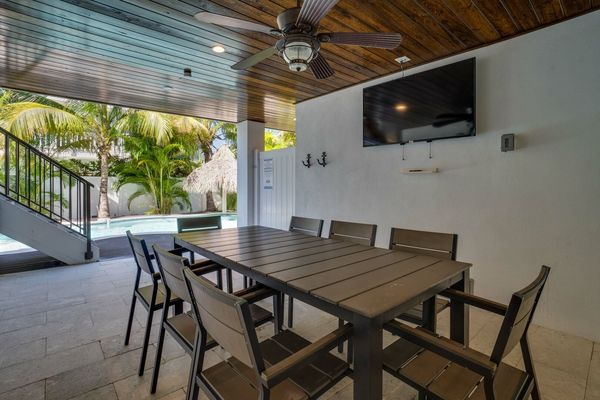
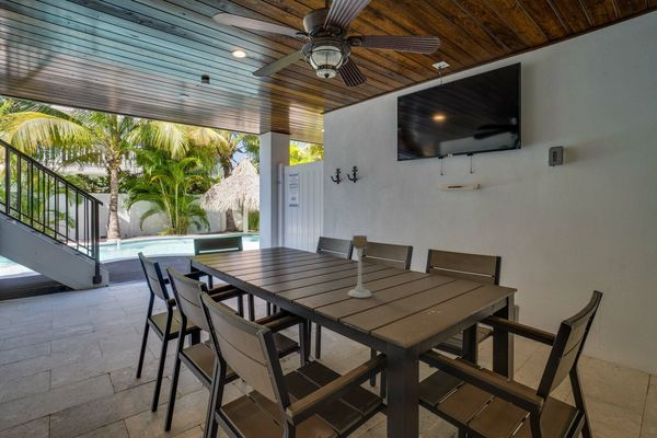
+ candle holder [346,234,372,299]
